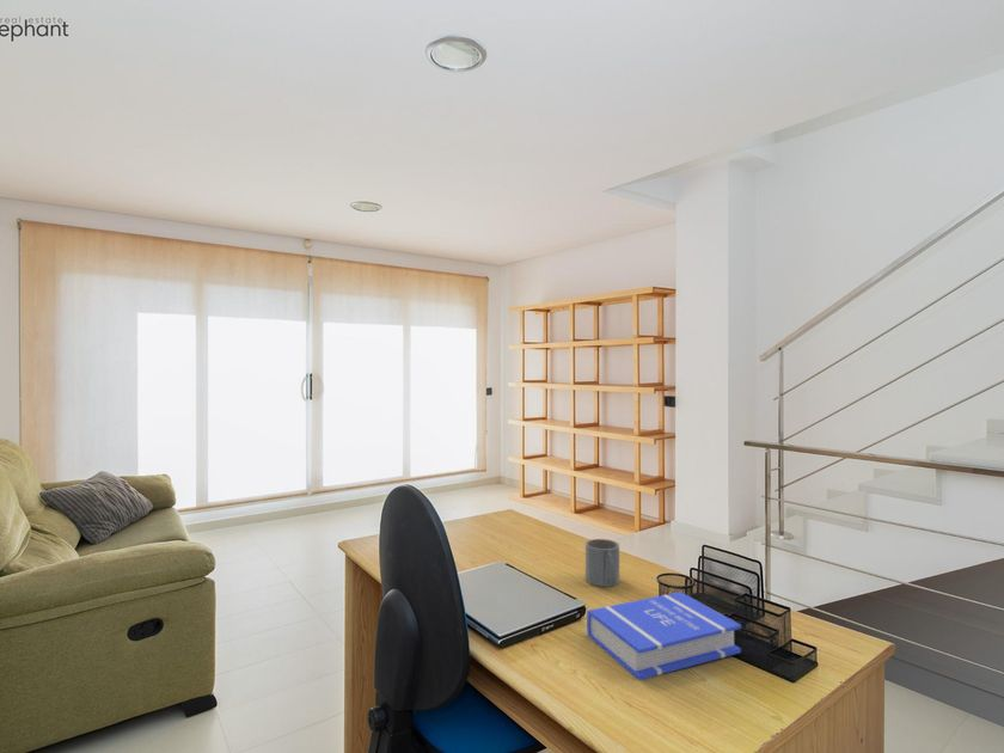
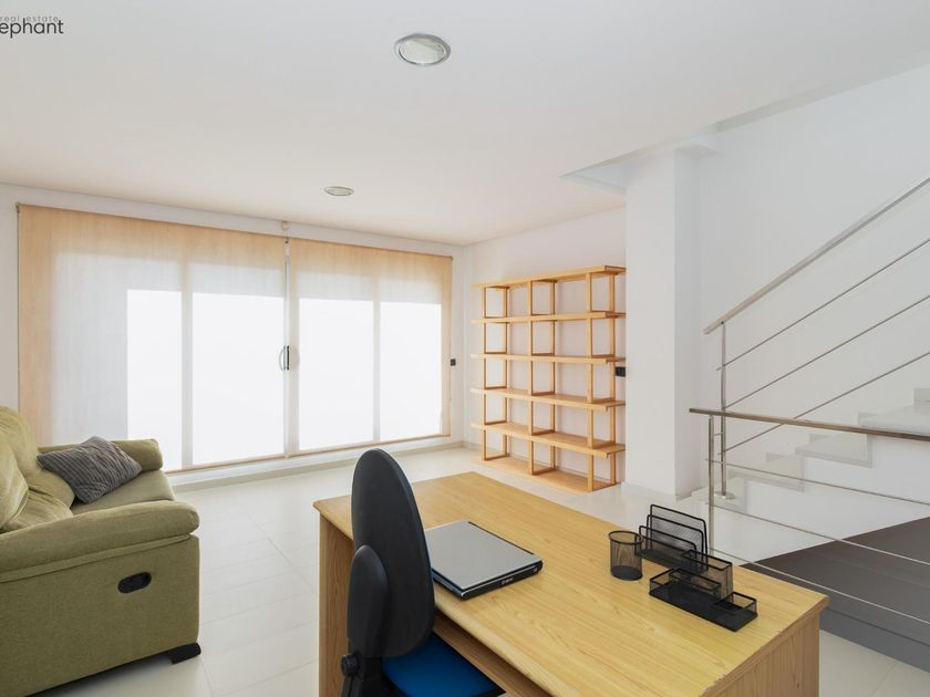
- book [586,590,742,681]
- mug [584,538,620,588]
